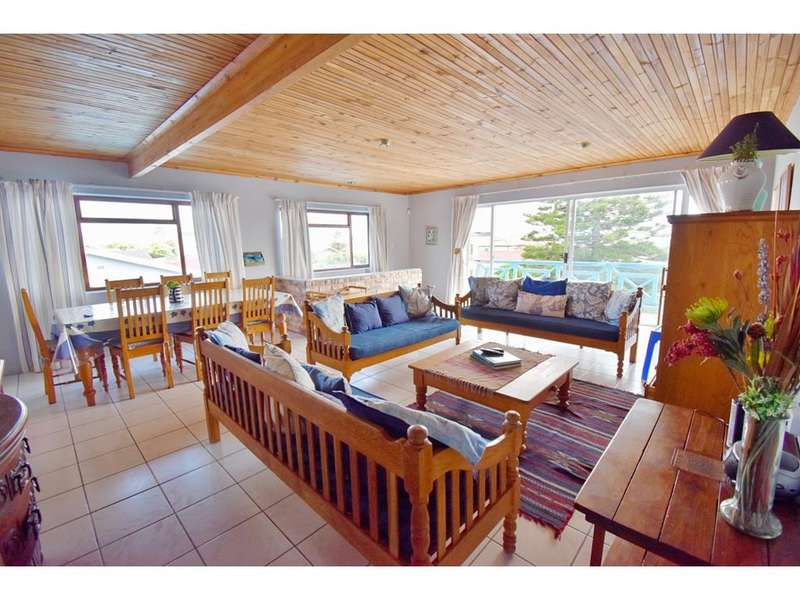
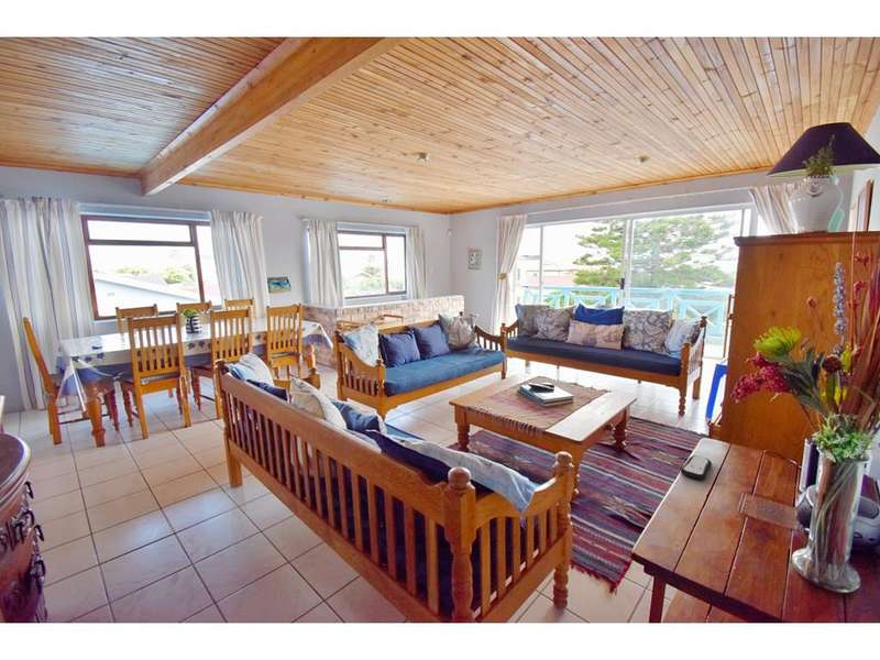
+ remote control [680,454,713,481]
